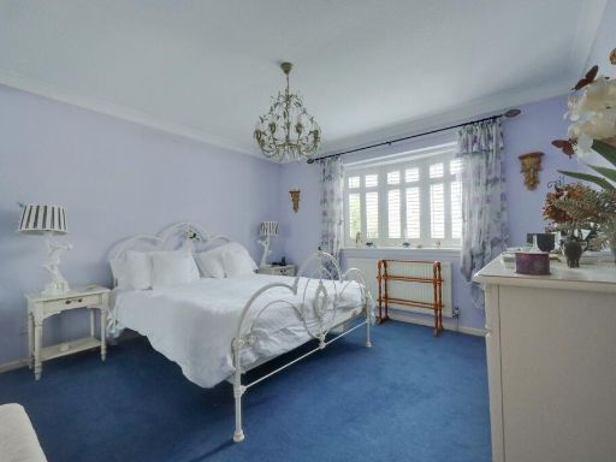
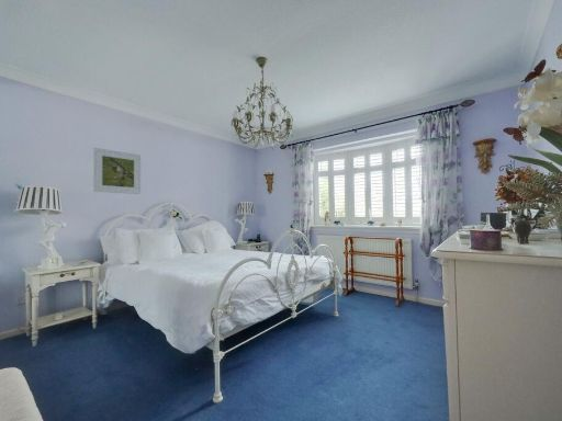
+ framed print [92,147,142,195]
